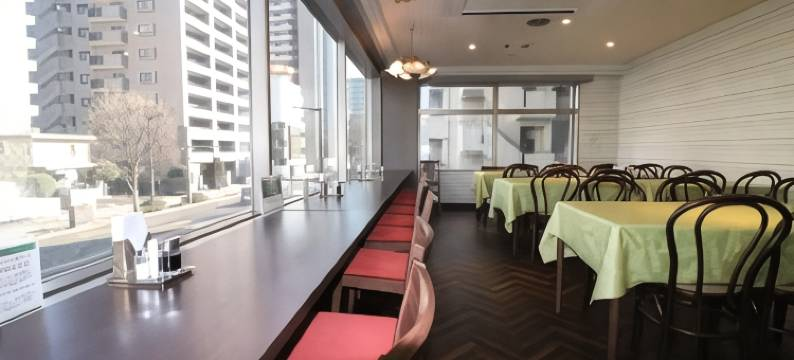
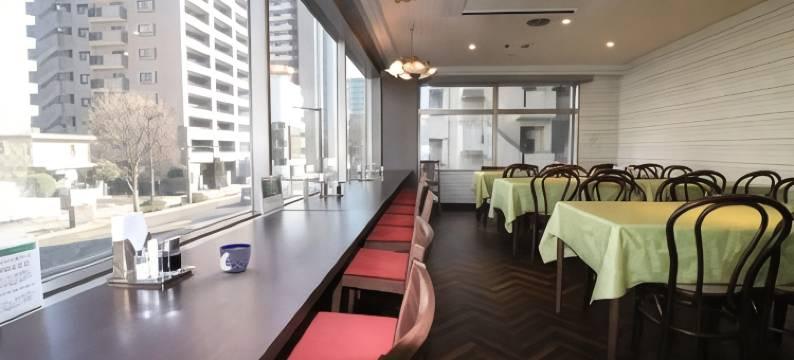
+ cup [219,243,252,273]
